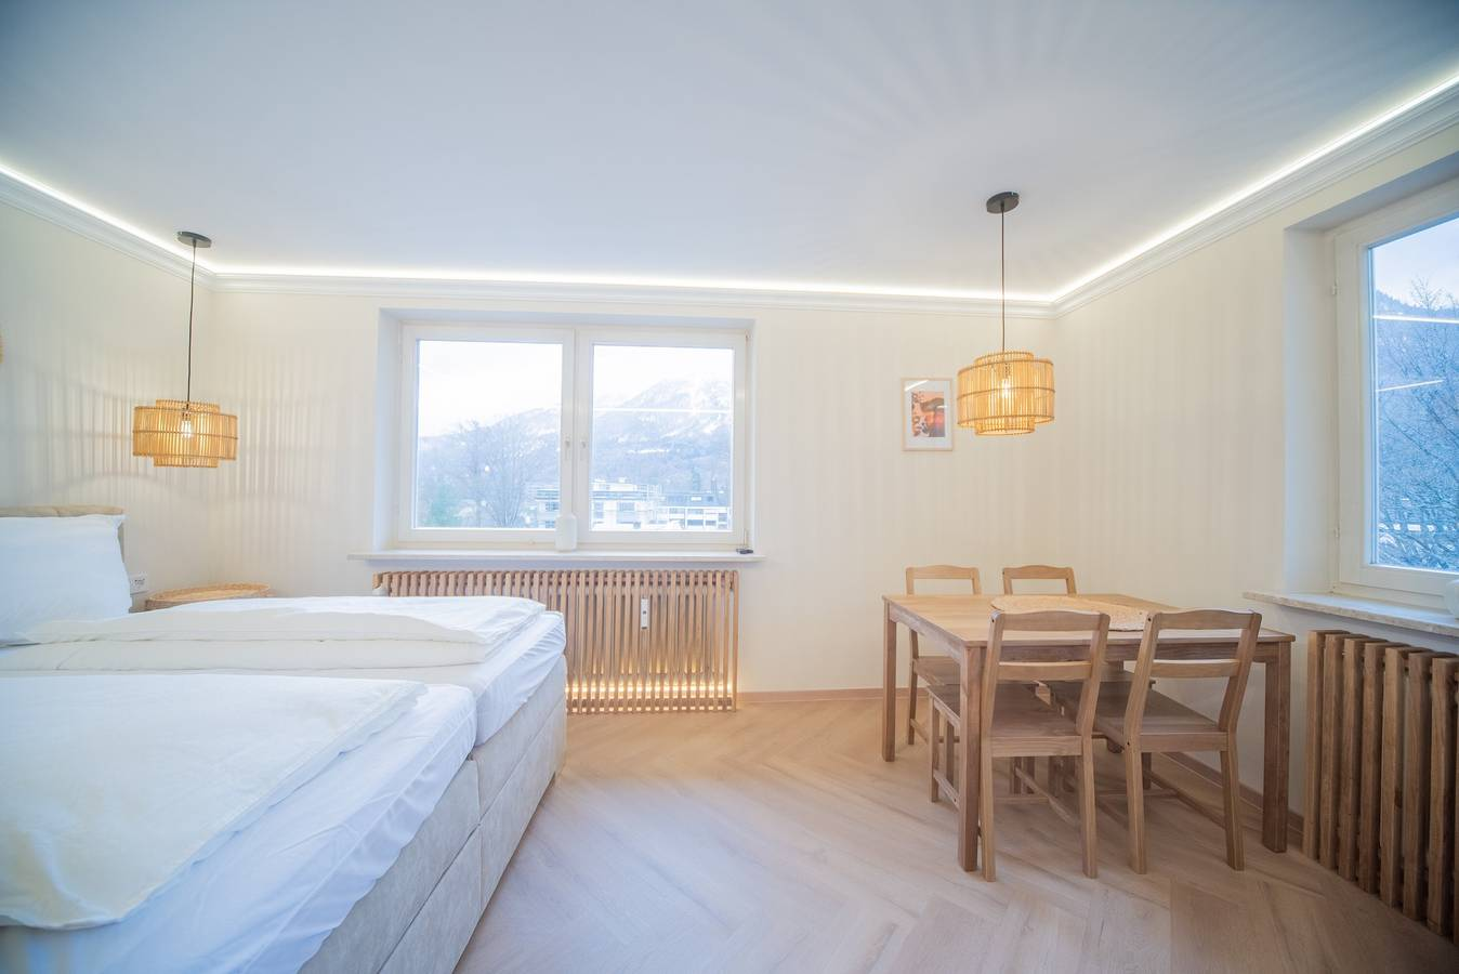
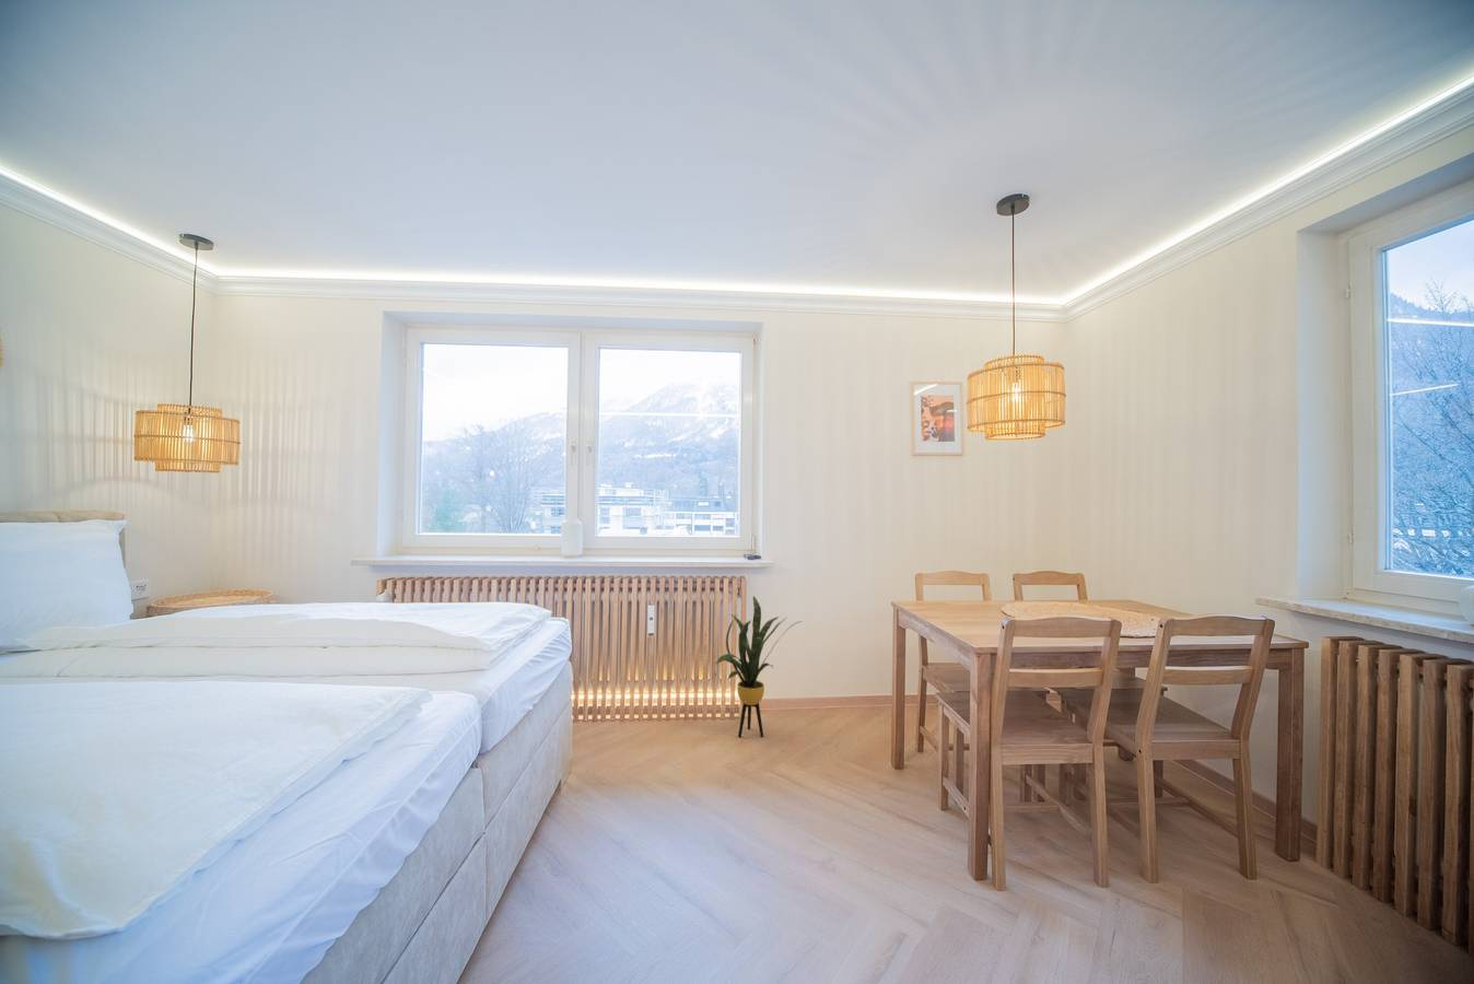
+ house plant [714,596,803,738]
